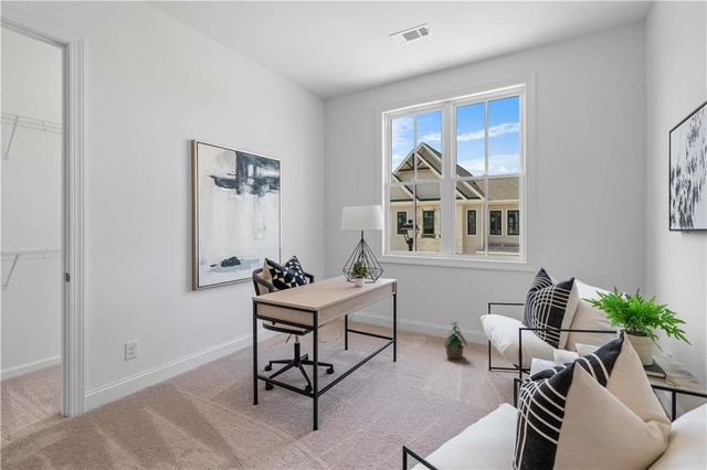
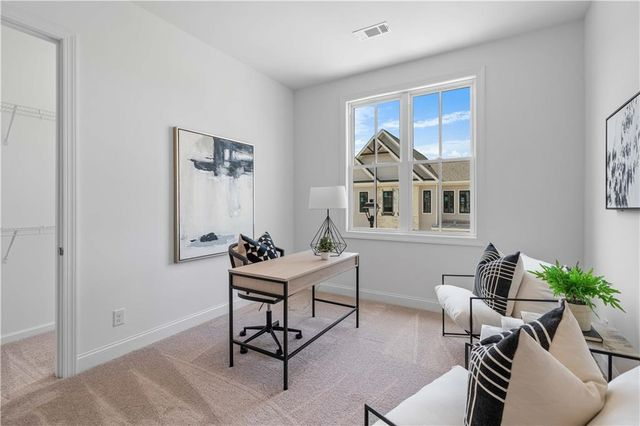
- potted plant [443,319,468,361]
